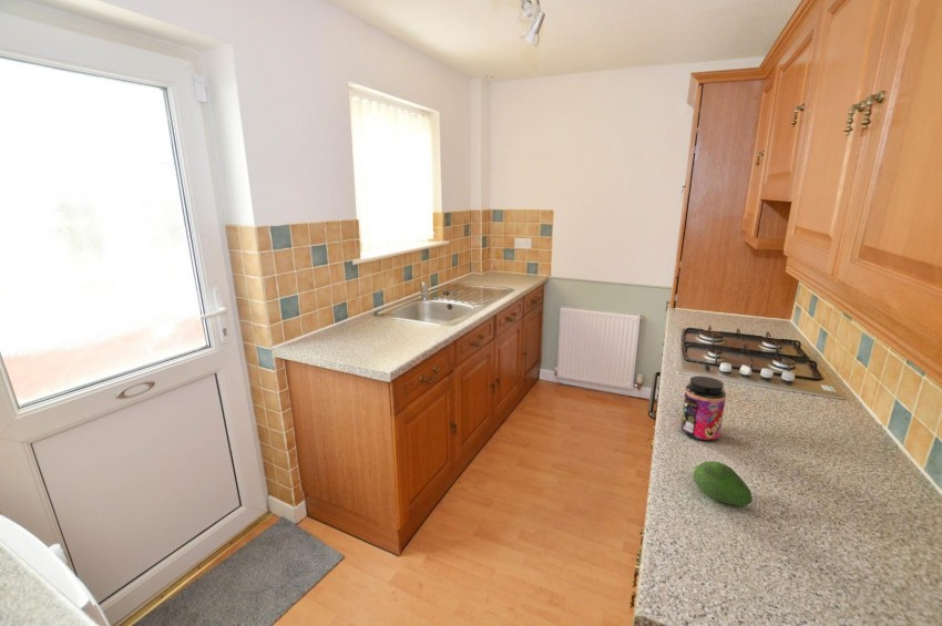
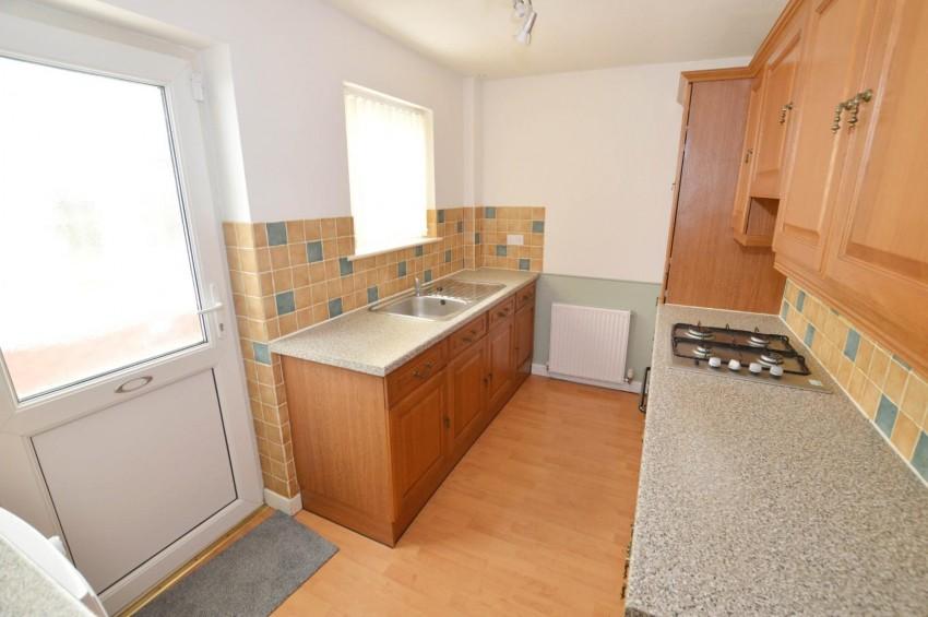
- fruit [693,460,754,507]
- jar [679,374,727,442]
